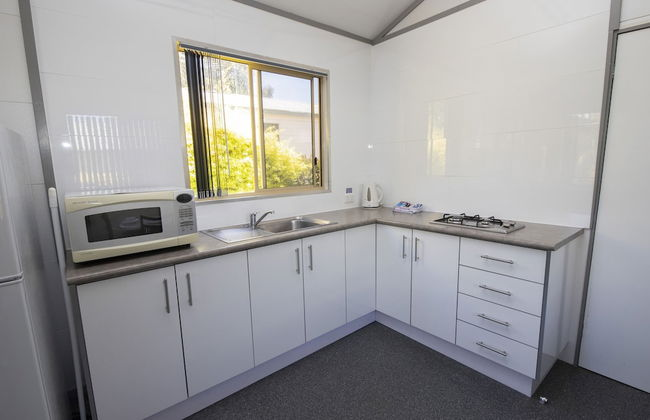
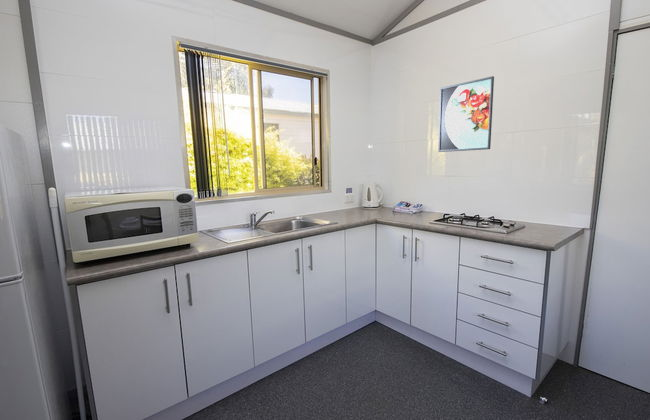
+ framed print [437,75,495,153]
